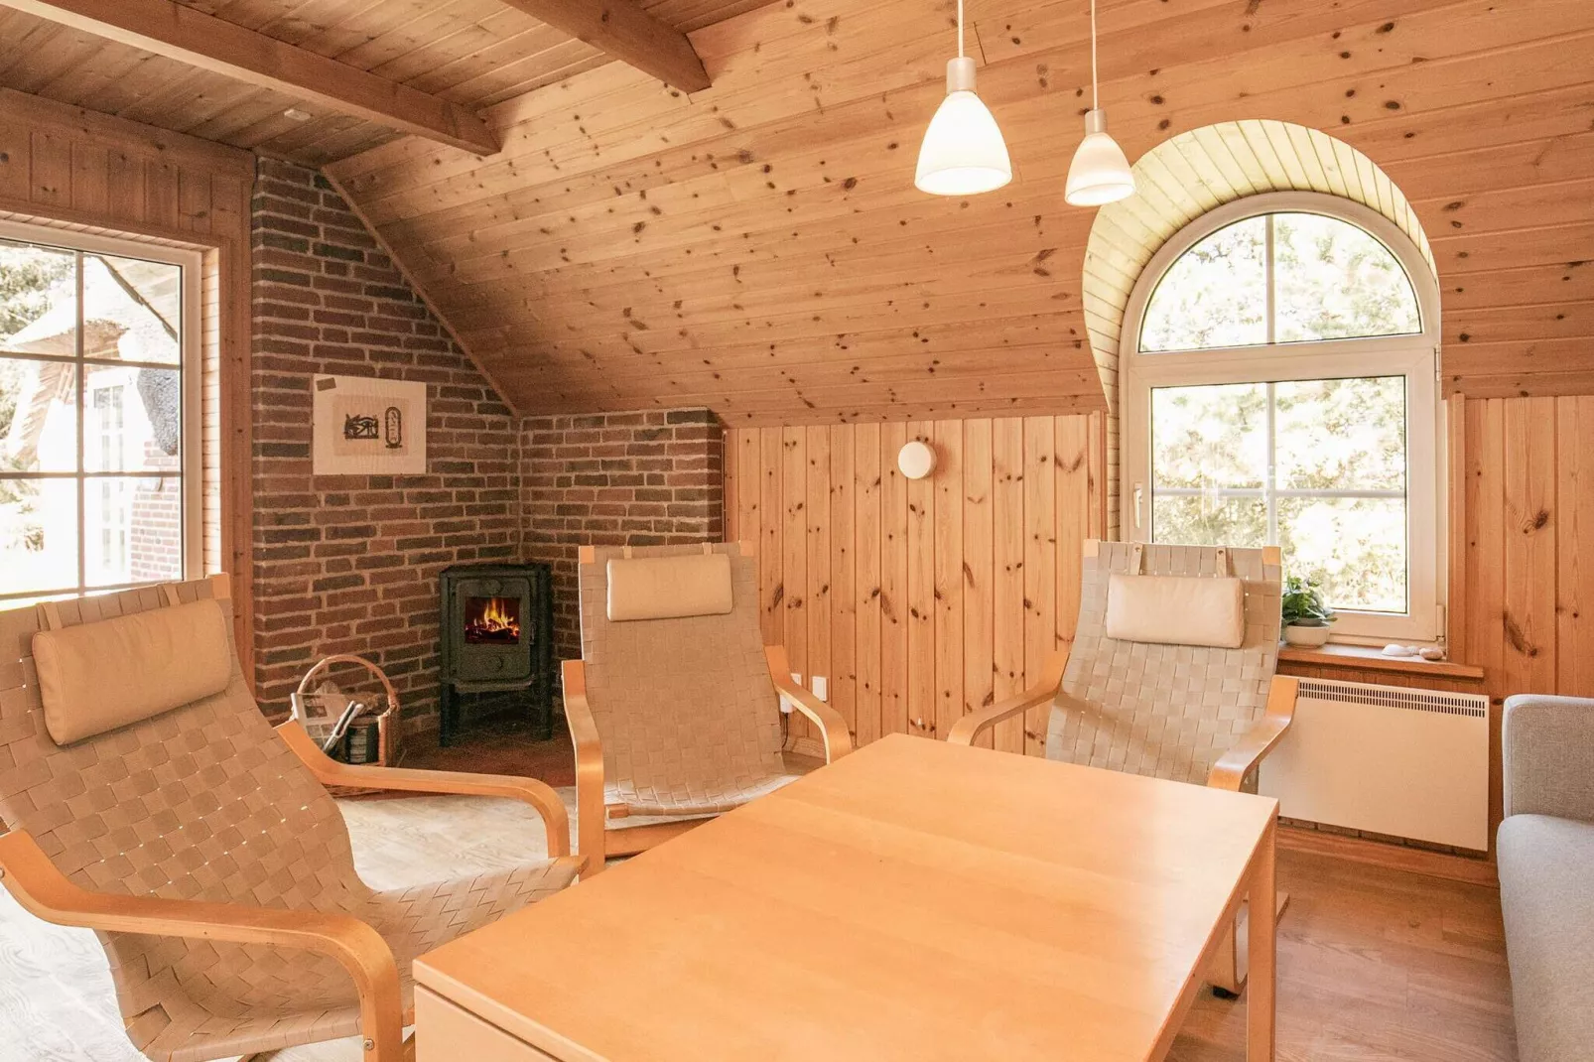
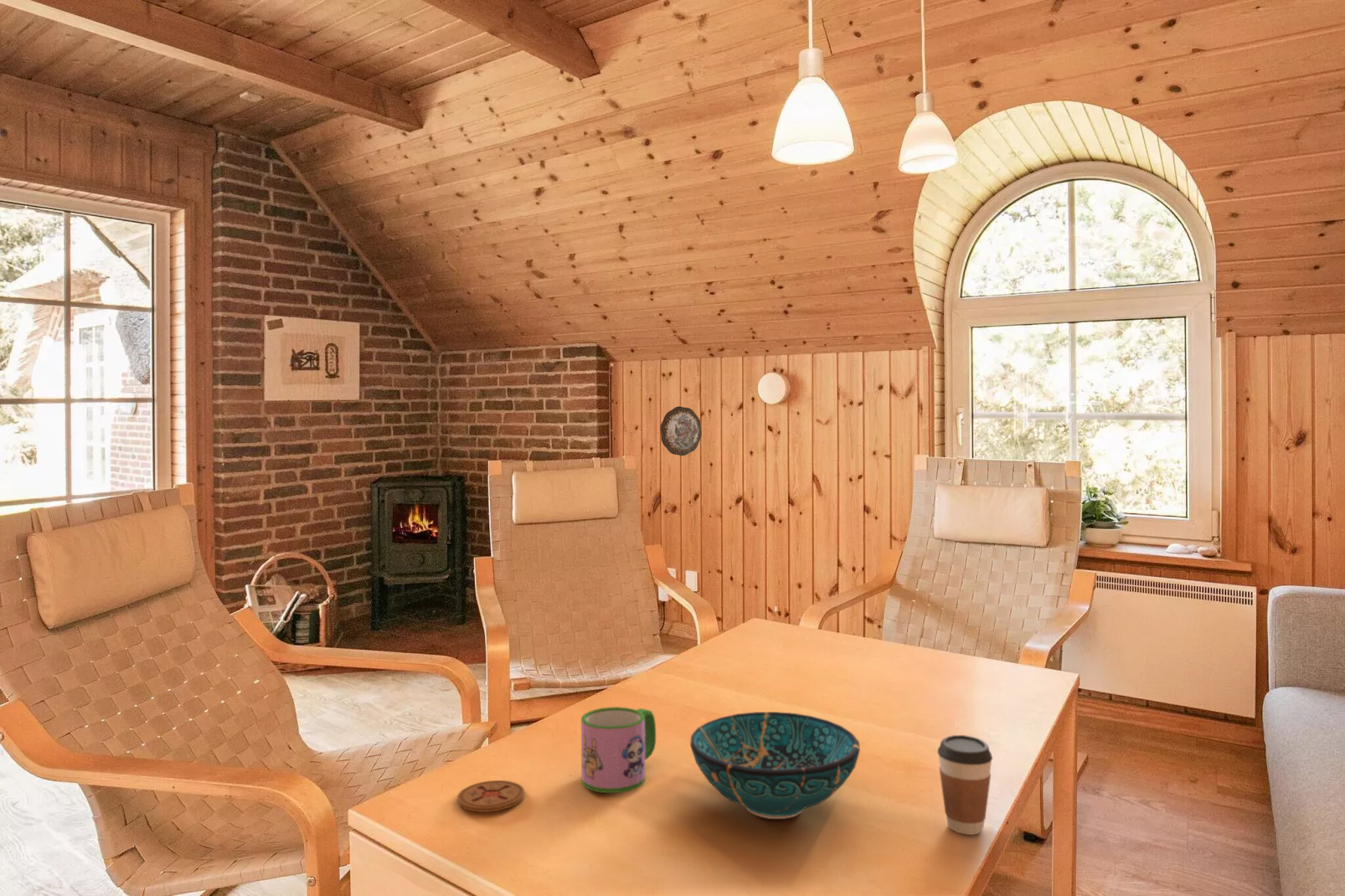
+ coffee cup [936,734,993,836]
+ decorative bowl [689,711,861,820]
+ mug [580,706,657,794]
+ decorative plate [659,405,703,456]
+ coaster [456,780,526,813]
